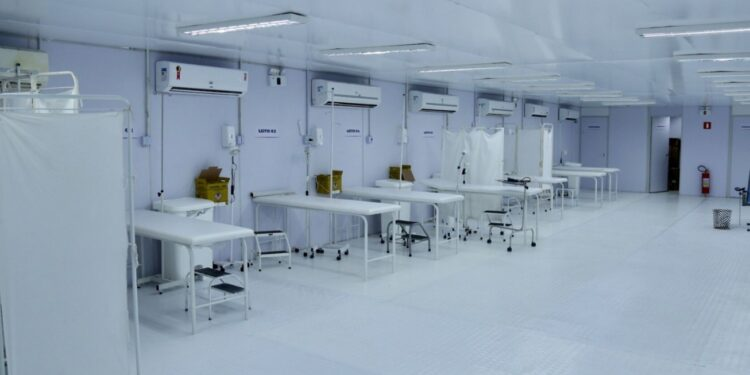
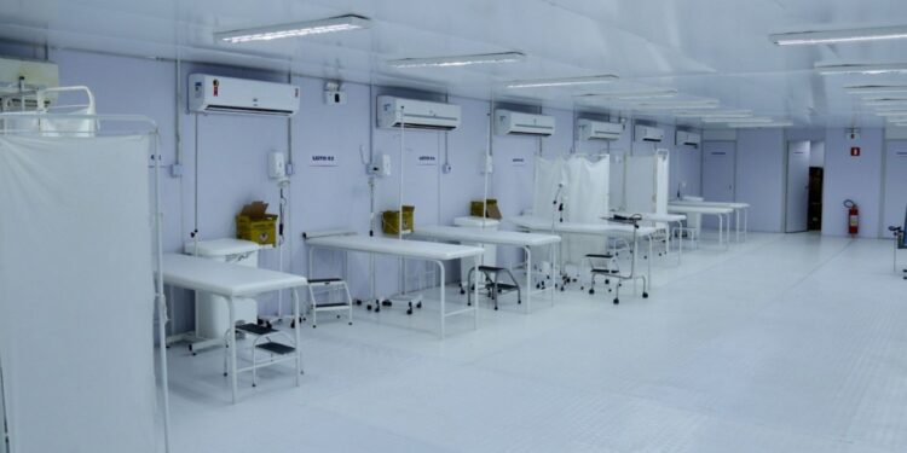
- waste bin [712,208,733,230]
